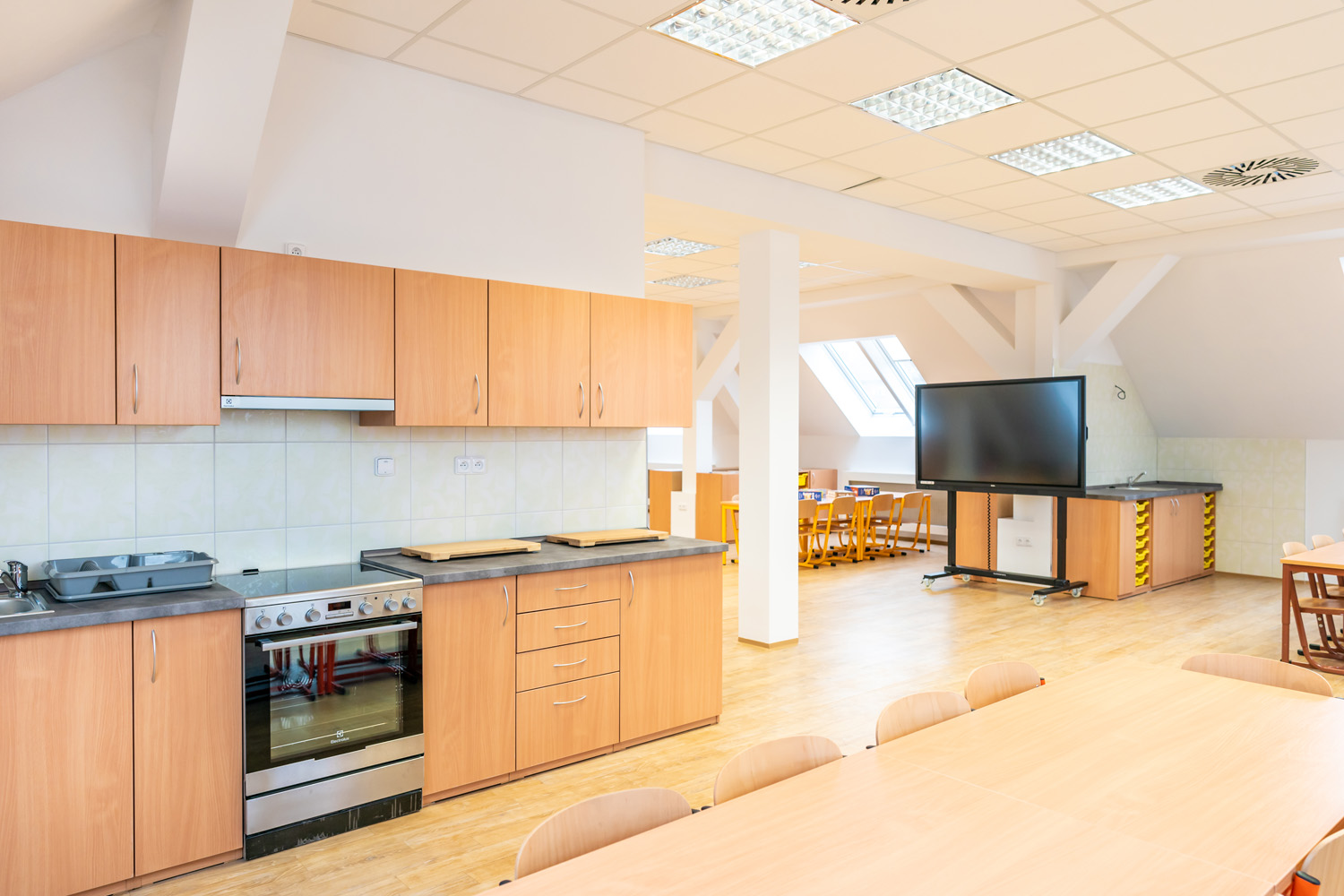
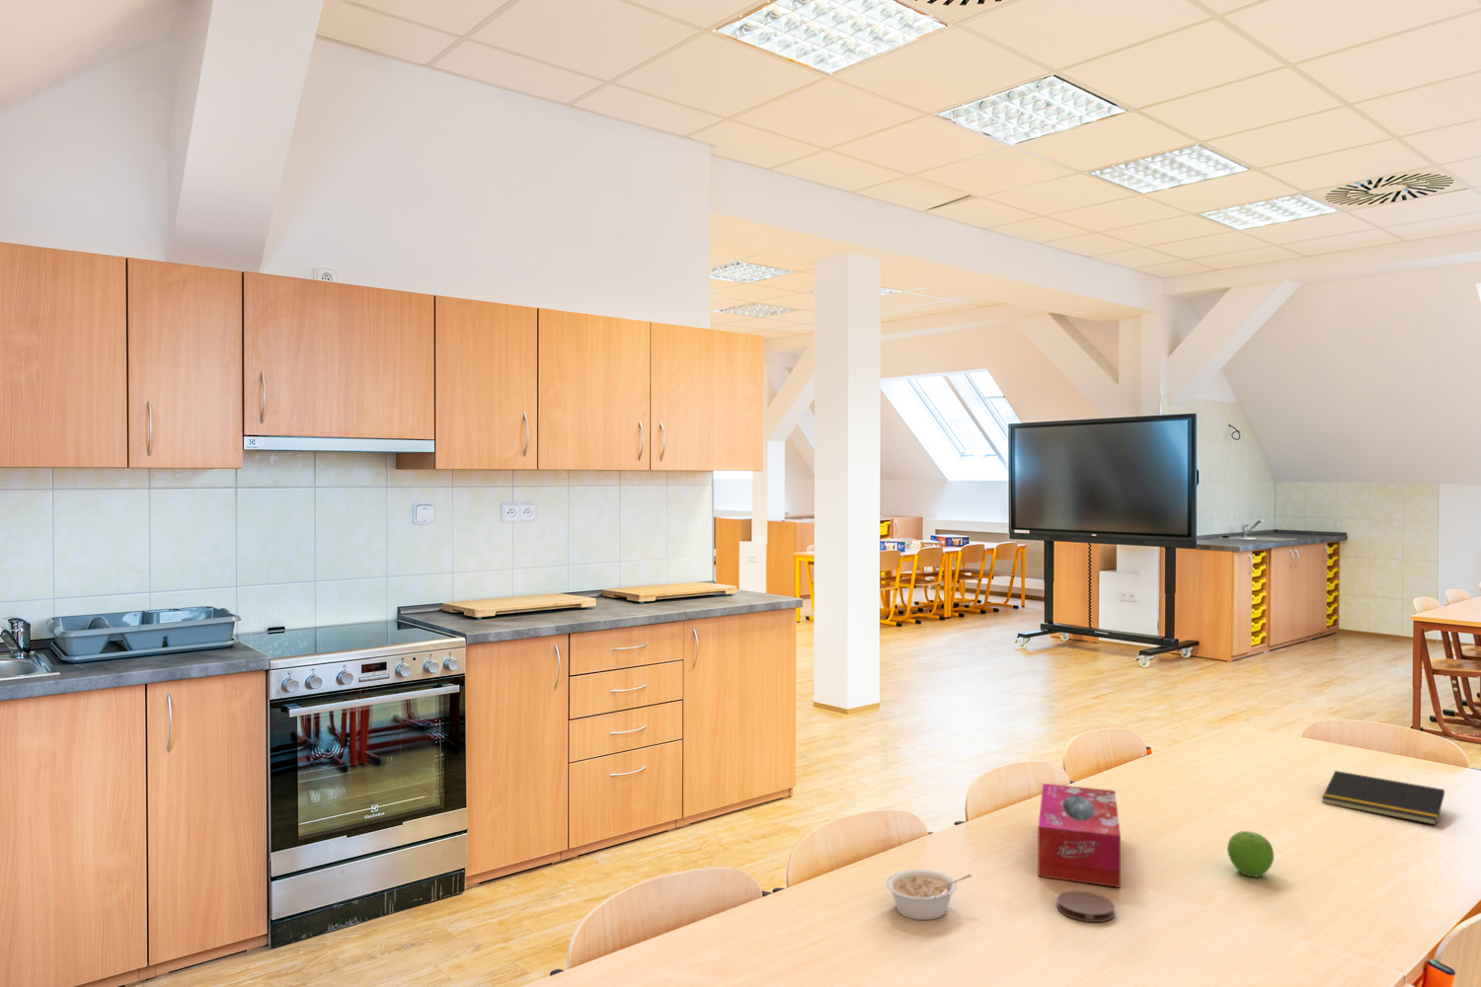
+ tissue box [1037,783,1122,888]
+ coaster [1056,889,1115,923]
+ fruit [1226,831,1275,878]
+ legume [885,868,973,921]
+ notepad [1321,770,1446,826]
